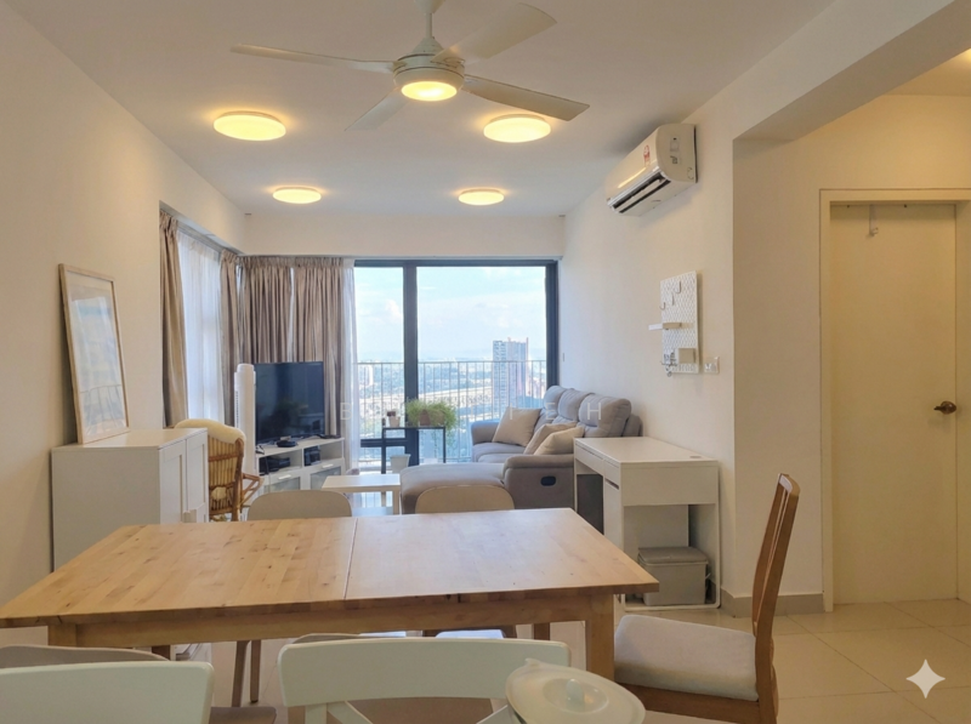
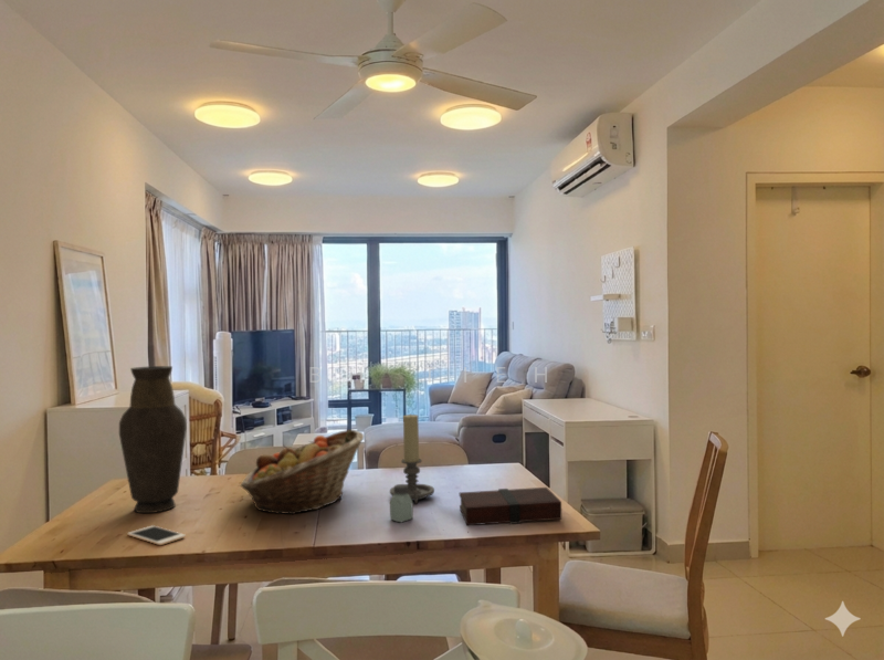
+ fruit basket [239,428,365,515]
+ cell phone [126,524,187,546]
+ vase [118,365,188,514]
+ book [459,486,564,526]
+ saltshaker [389,483,414,523]
+ candle holder [389,412,435,505]
